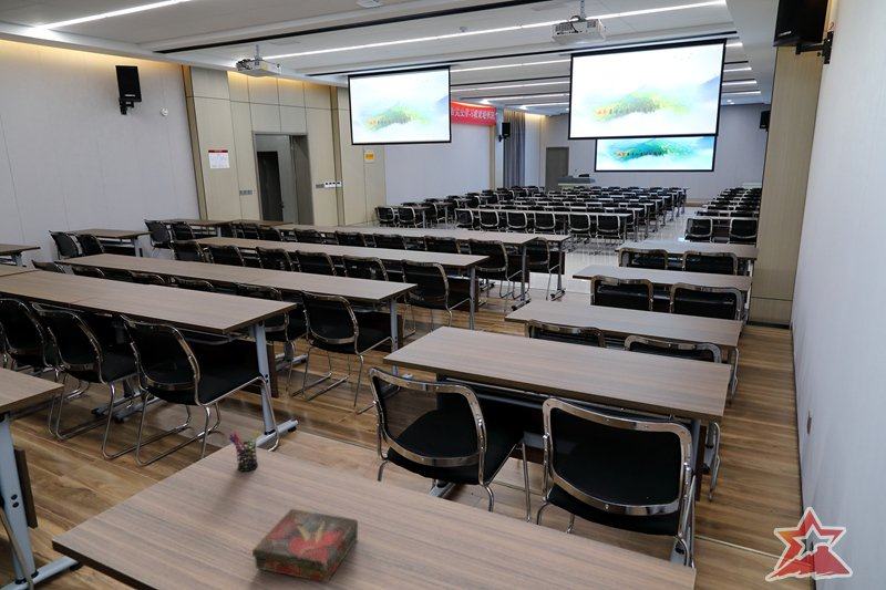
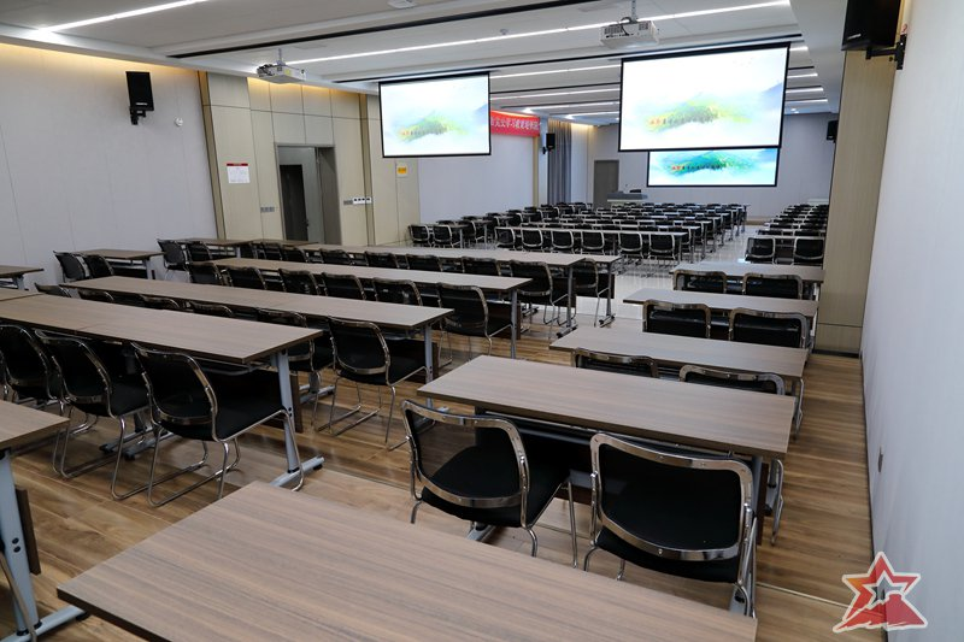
- book [251,508,359,583]
- pen holder [228,429,260,473]
